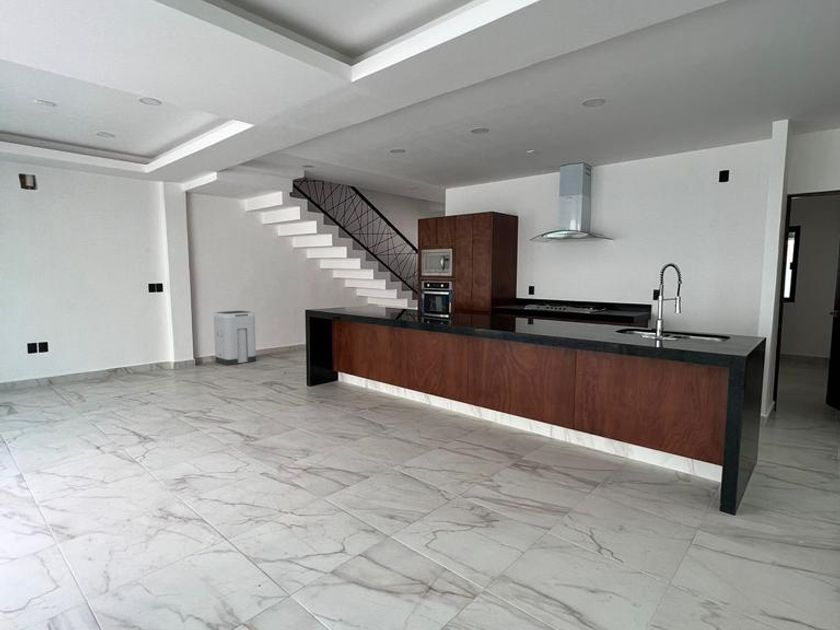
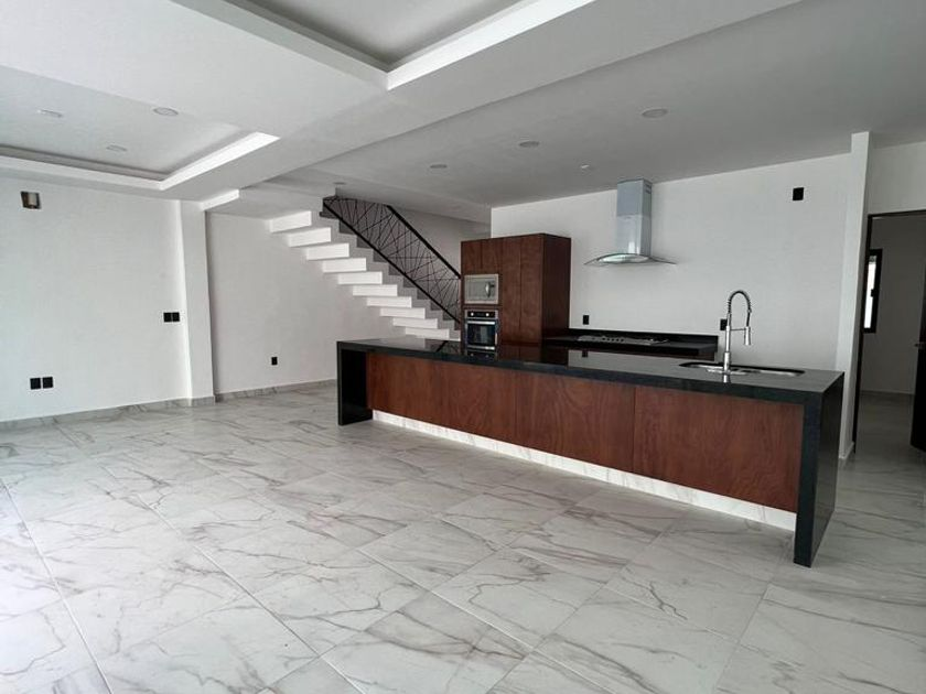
- trash can [212,310,257,366]
